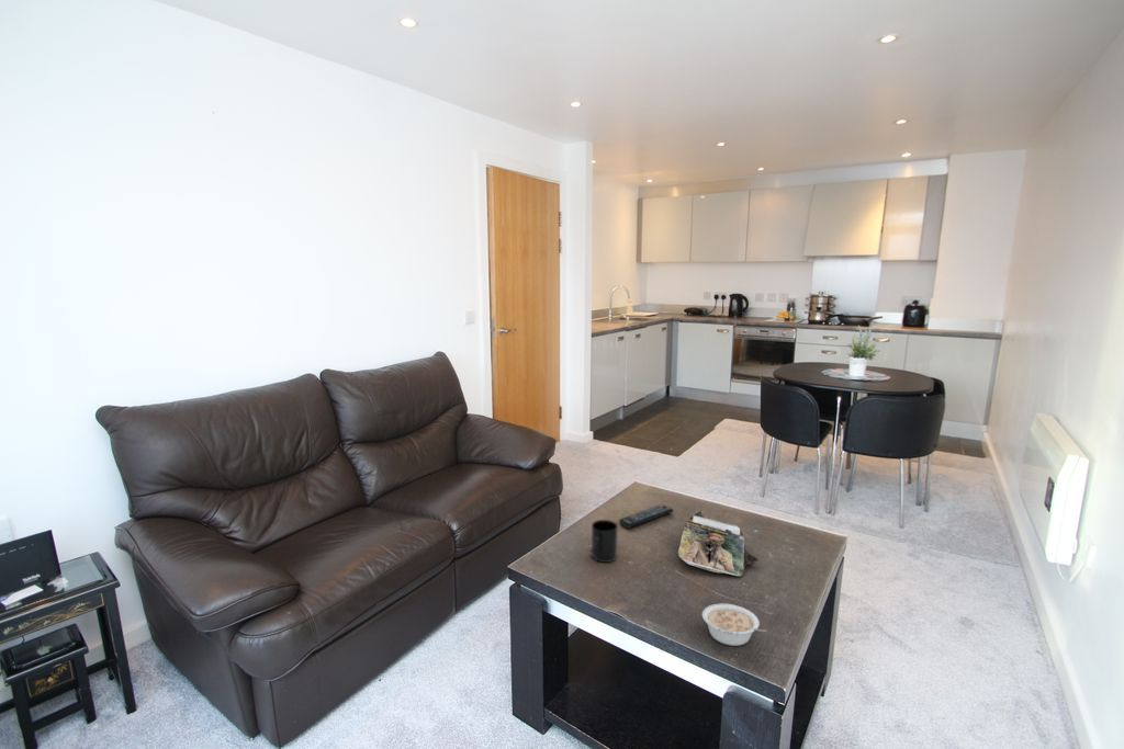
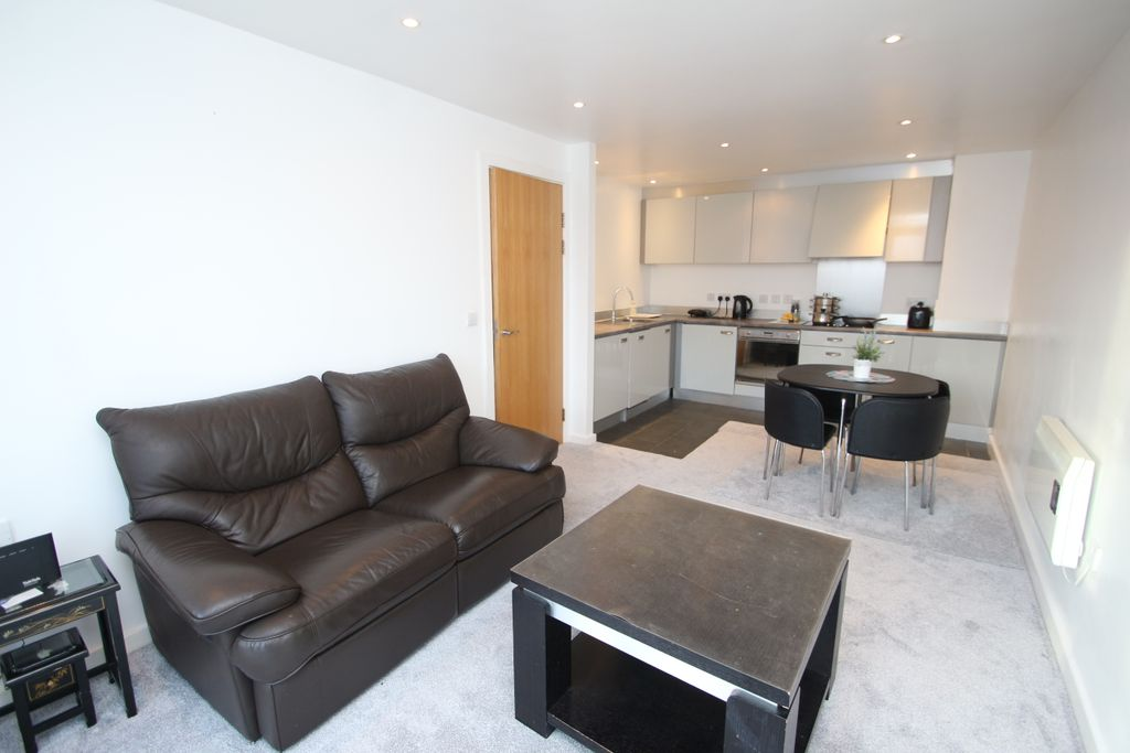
- legume [701,603,768,647]
- mug [591,519,619,564]
- magazine [677,511,760,577]
- remote control [618,503,675,530]
